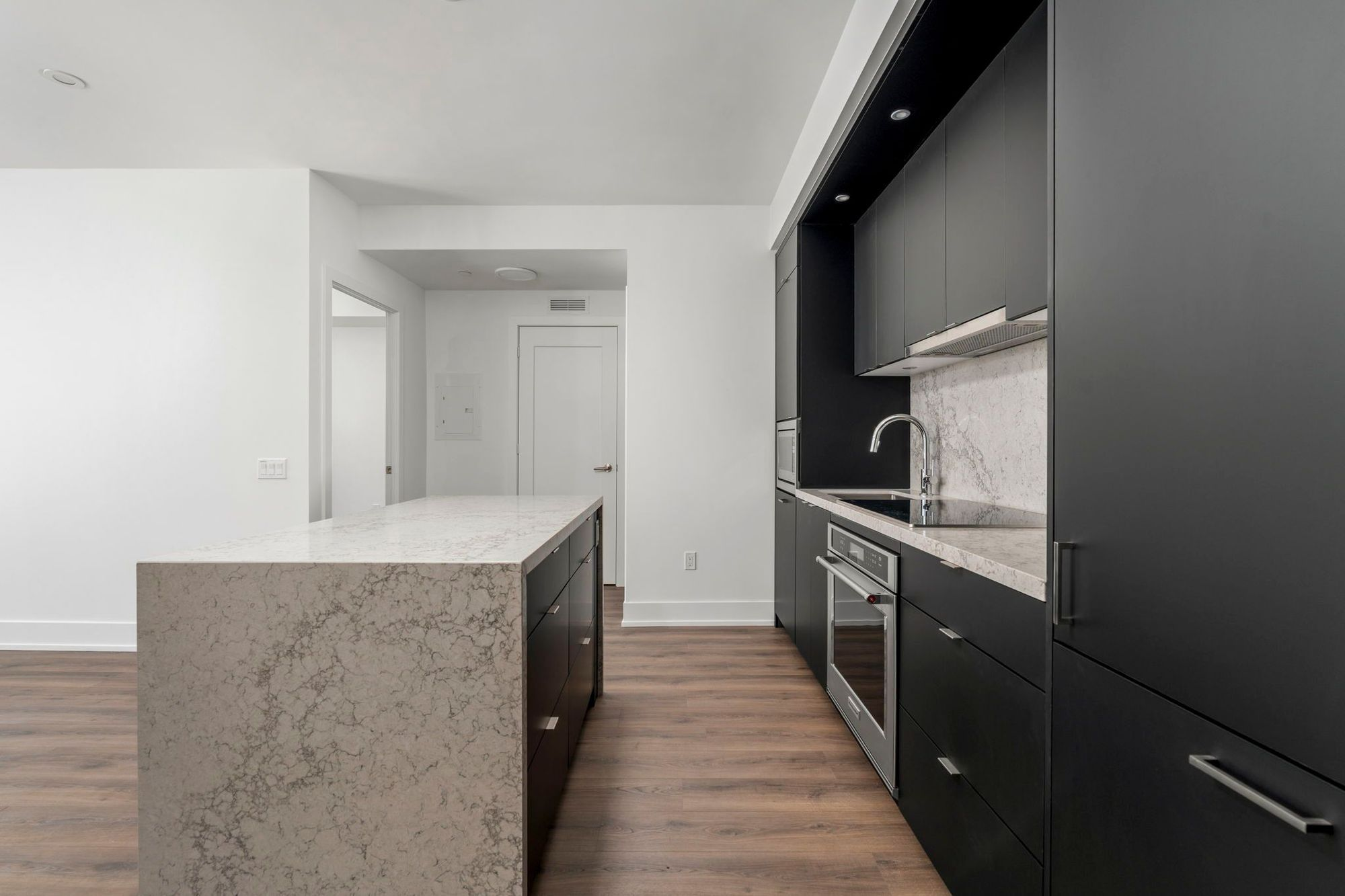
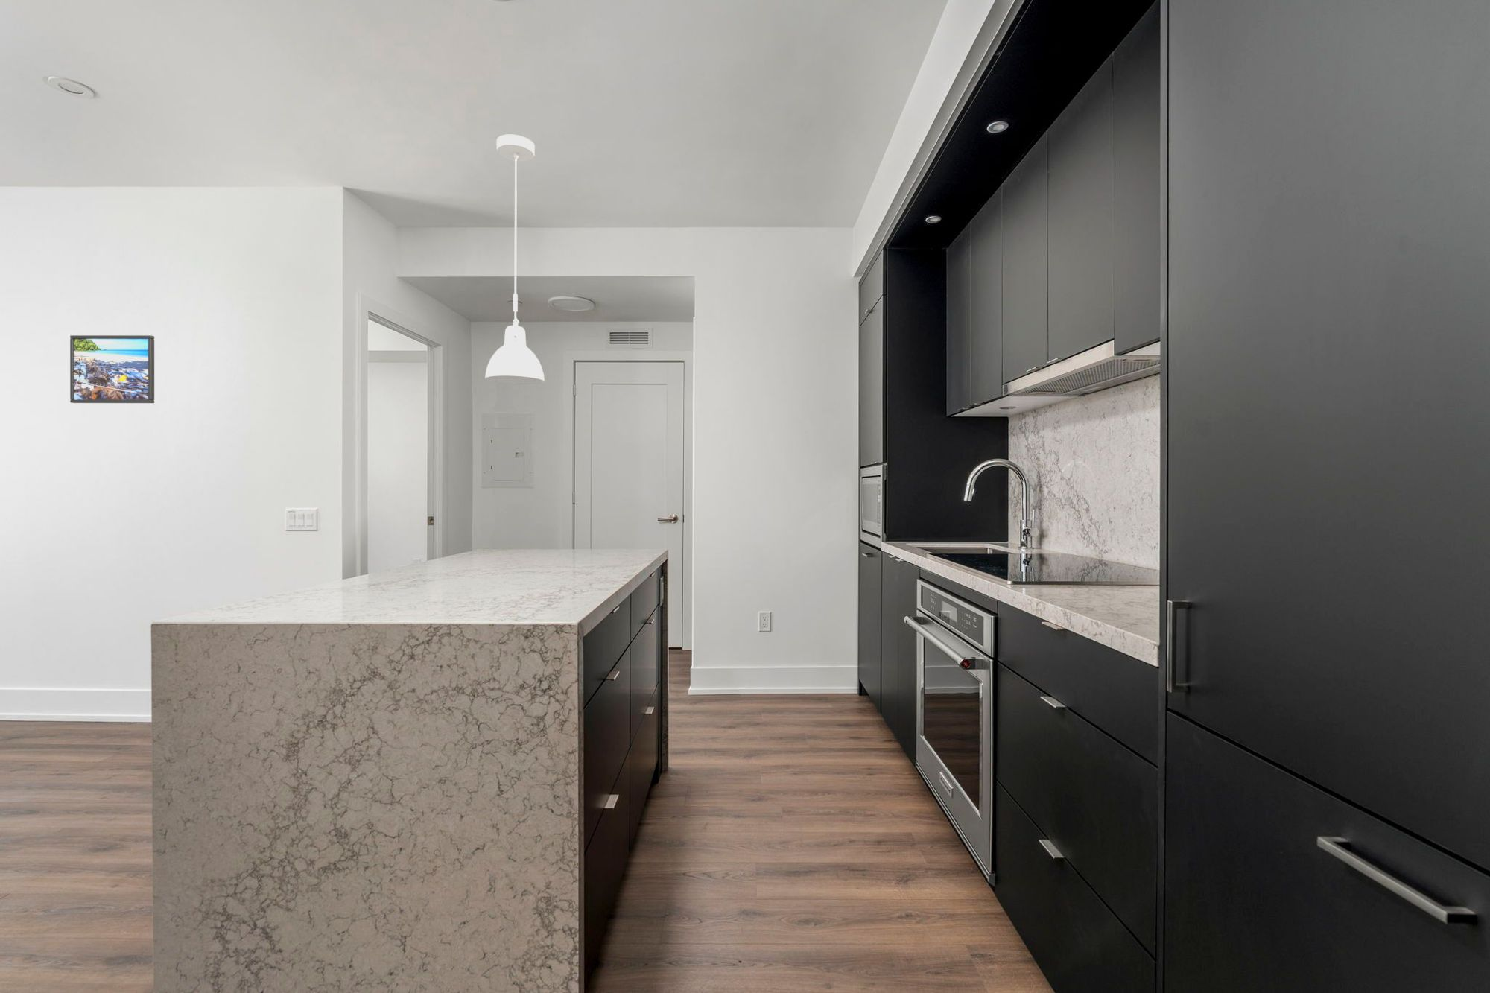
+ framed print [70,335,155,403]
+ pendant light [484,134,545,386]
